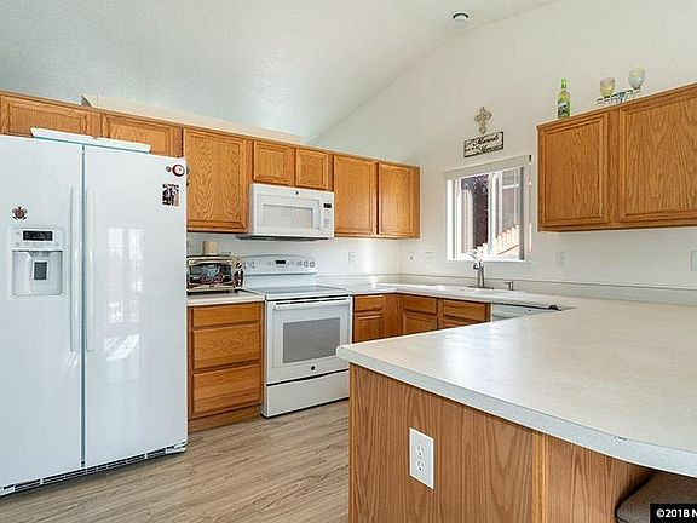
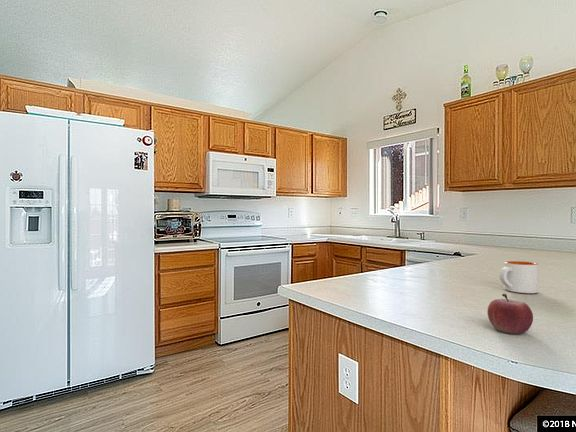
+ mug [498,260,539,294]
+ fruit [487,292,534,335]
